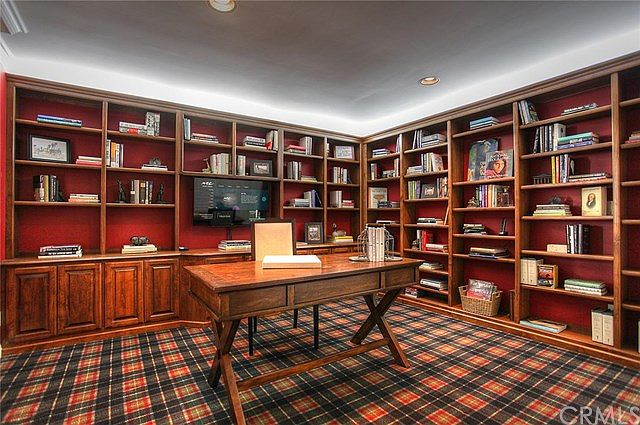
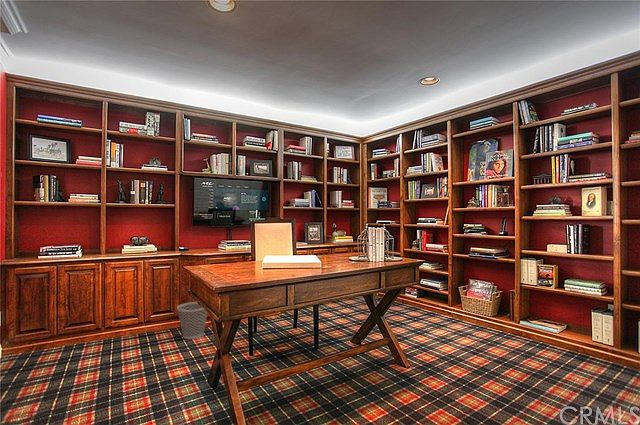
+ wastebasket [176,301,208,340]
